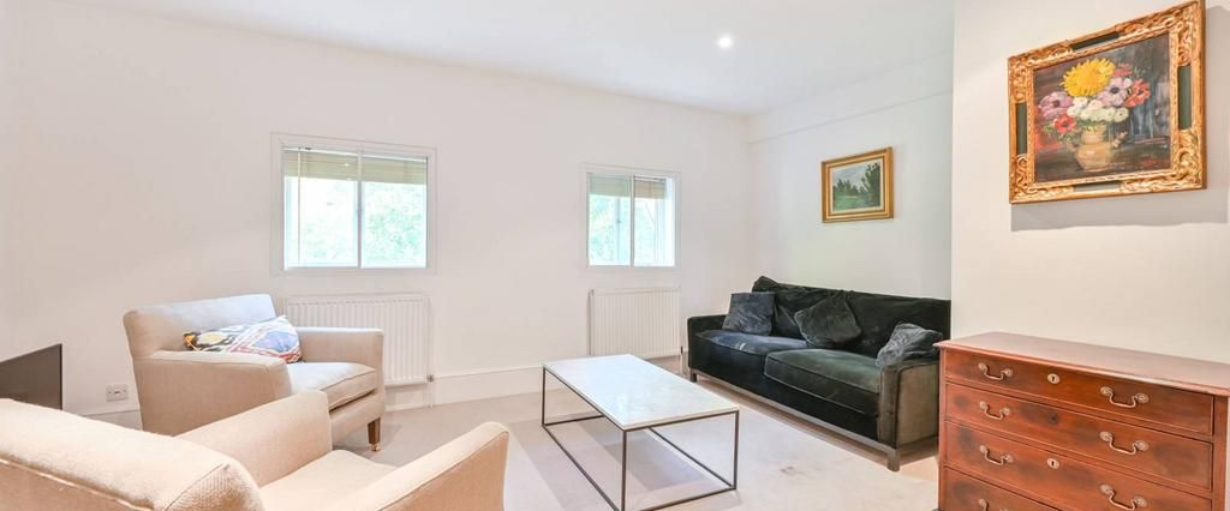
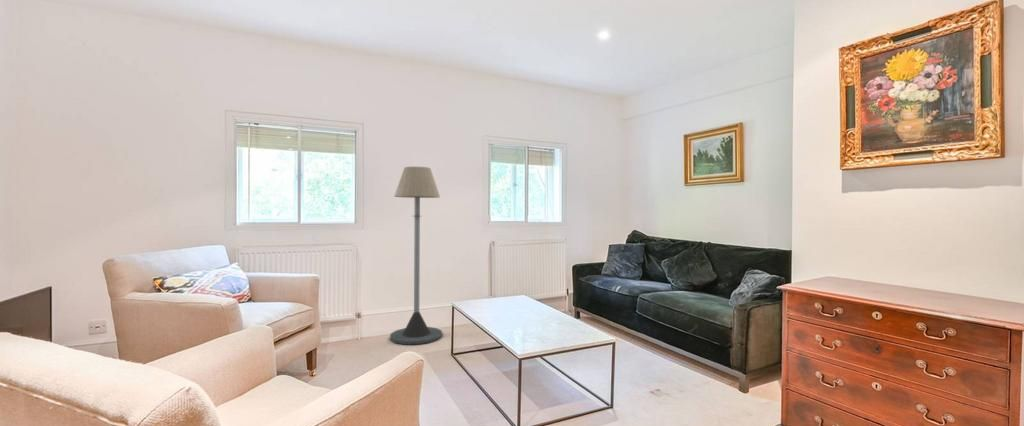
+ floor lamp [389,166,443,345]
